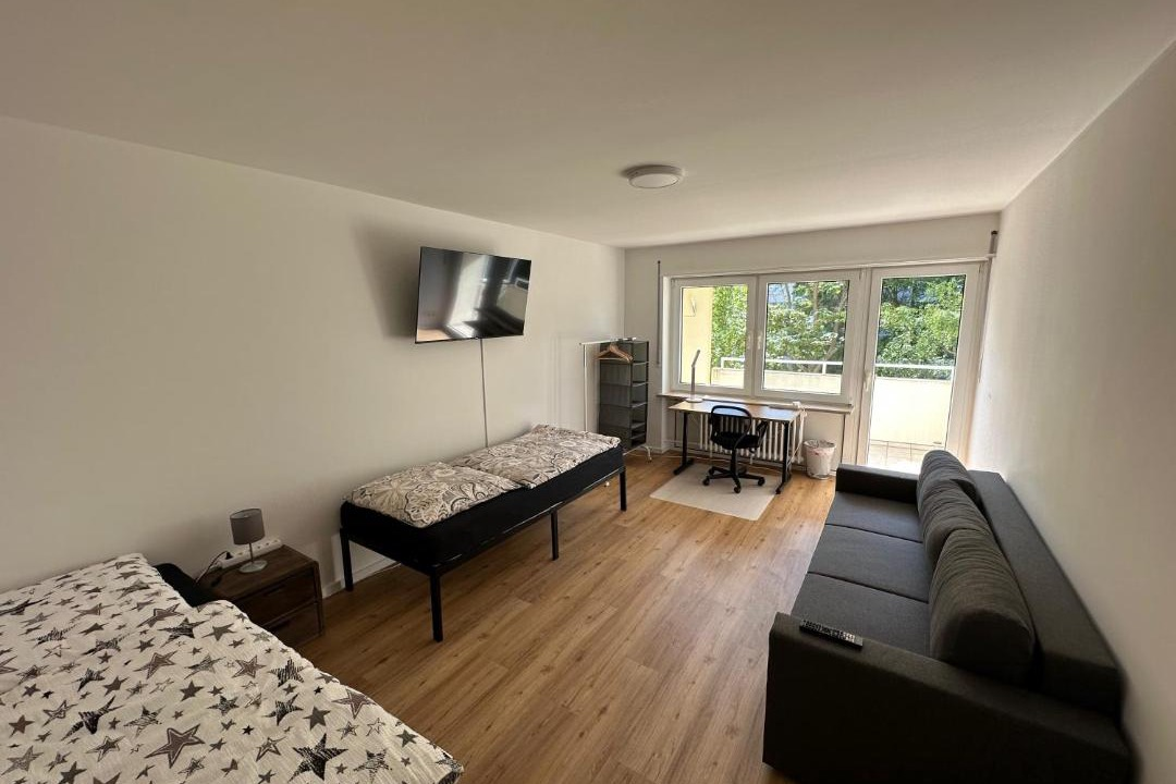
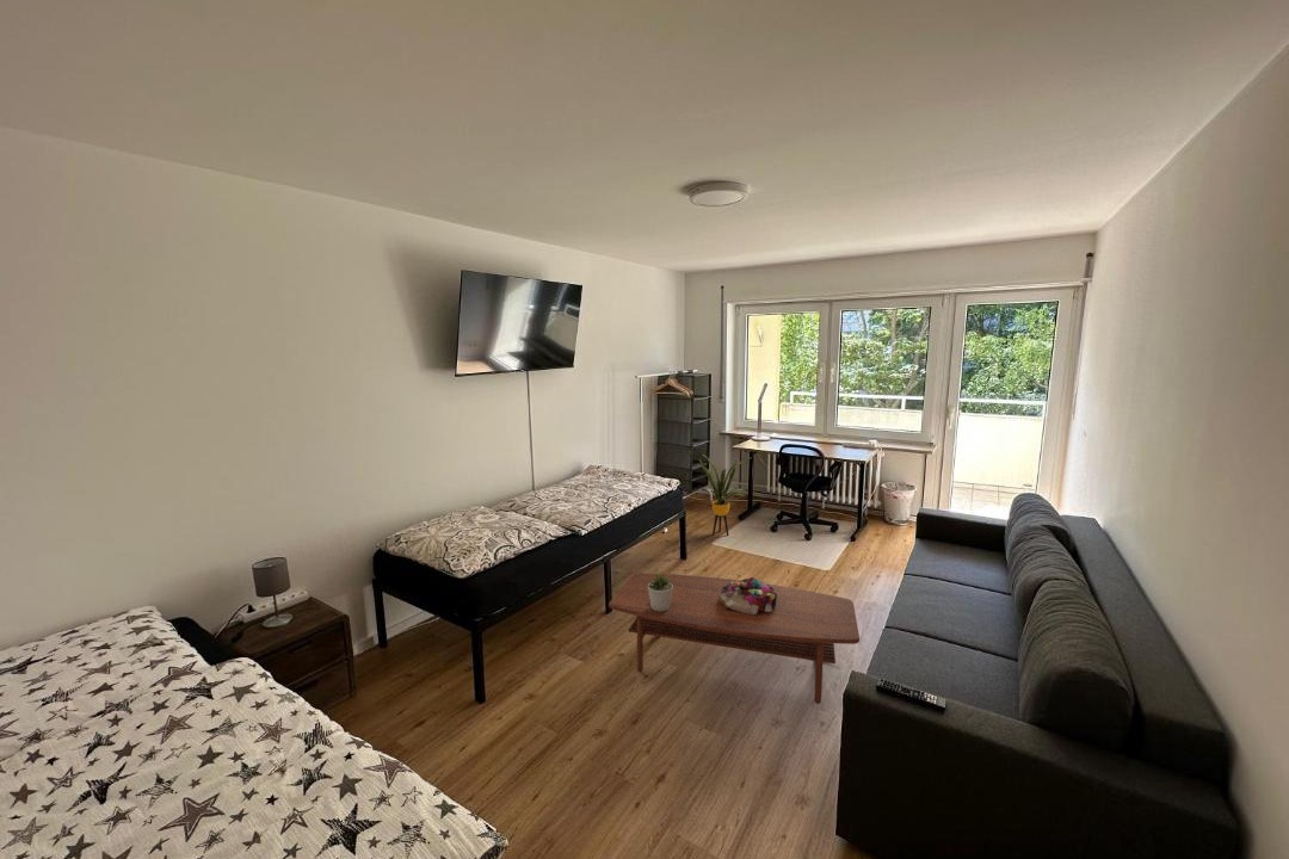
+ potted plant [646,571,673,612]
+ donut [720,576,777,614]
+ house plant [698,453,751,537]
+ coffee table [608,571,861,705]
